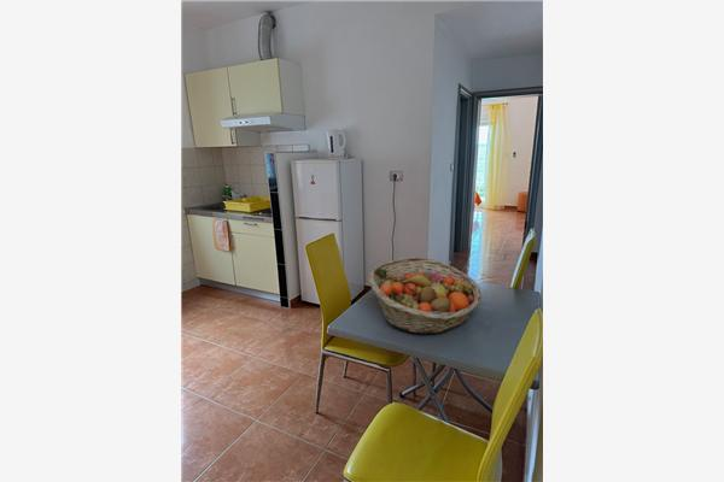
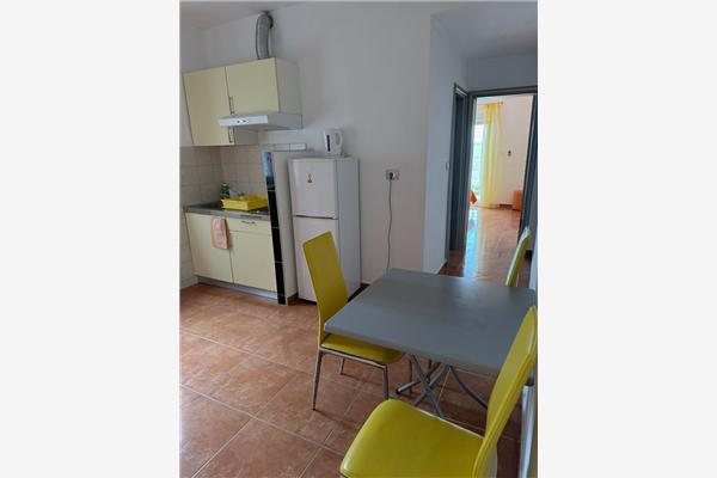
- fruit basket [367,255,483,335]
